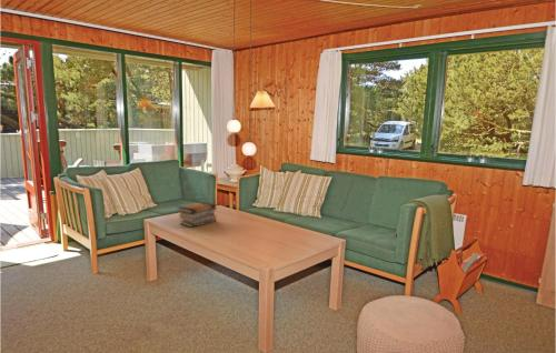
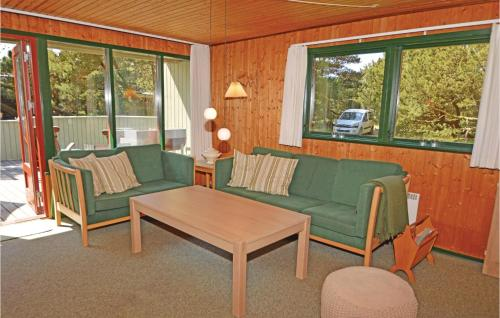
- book stack [176,201,218,229]
